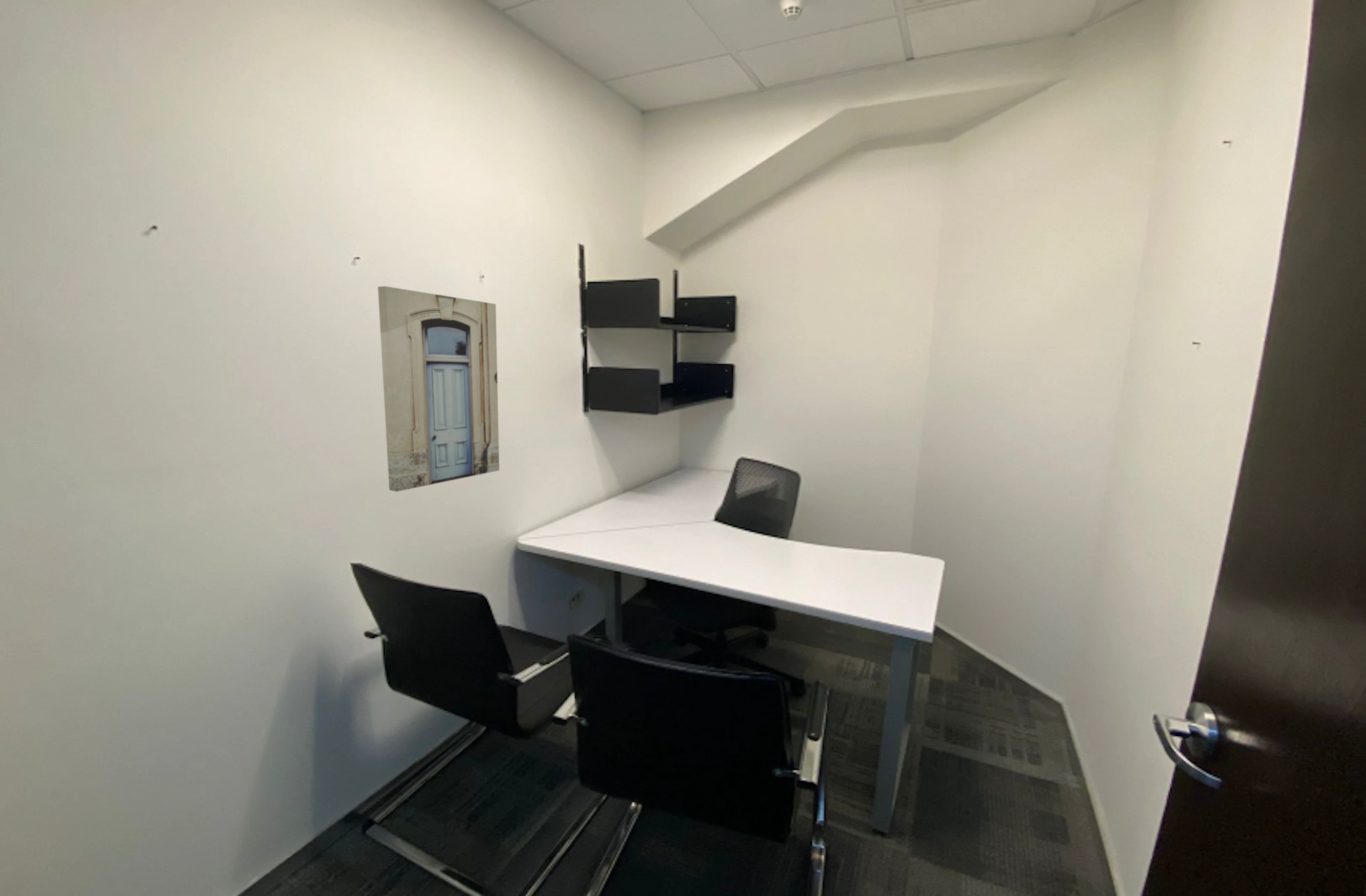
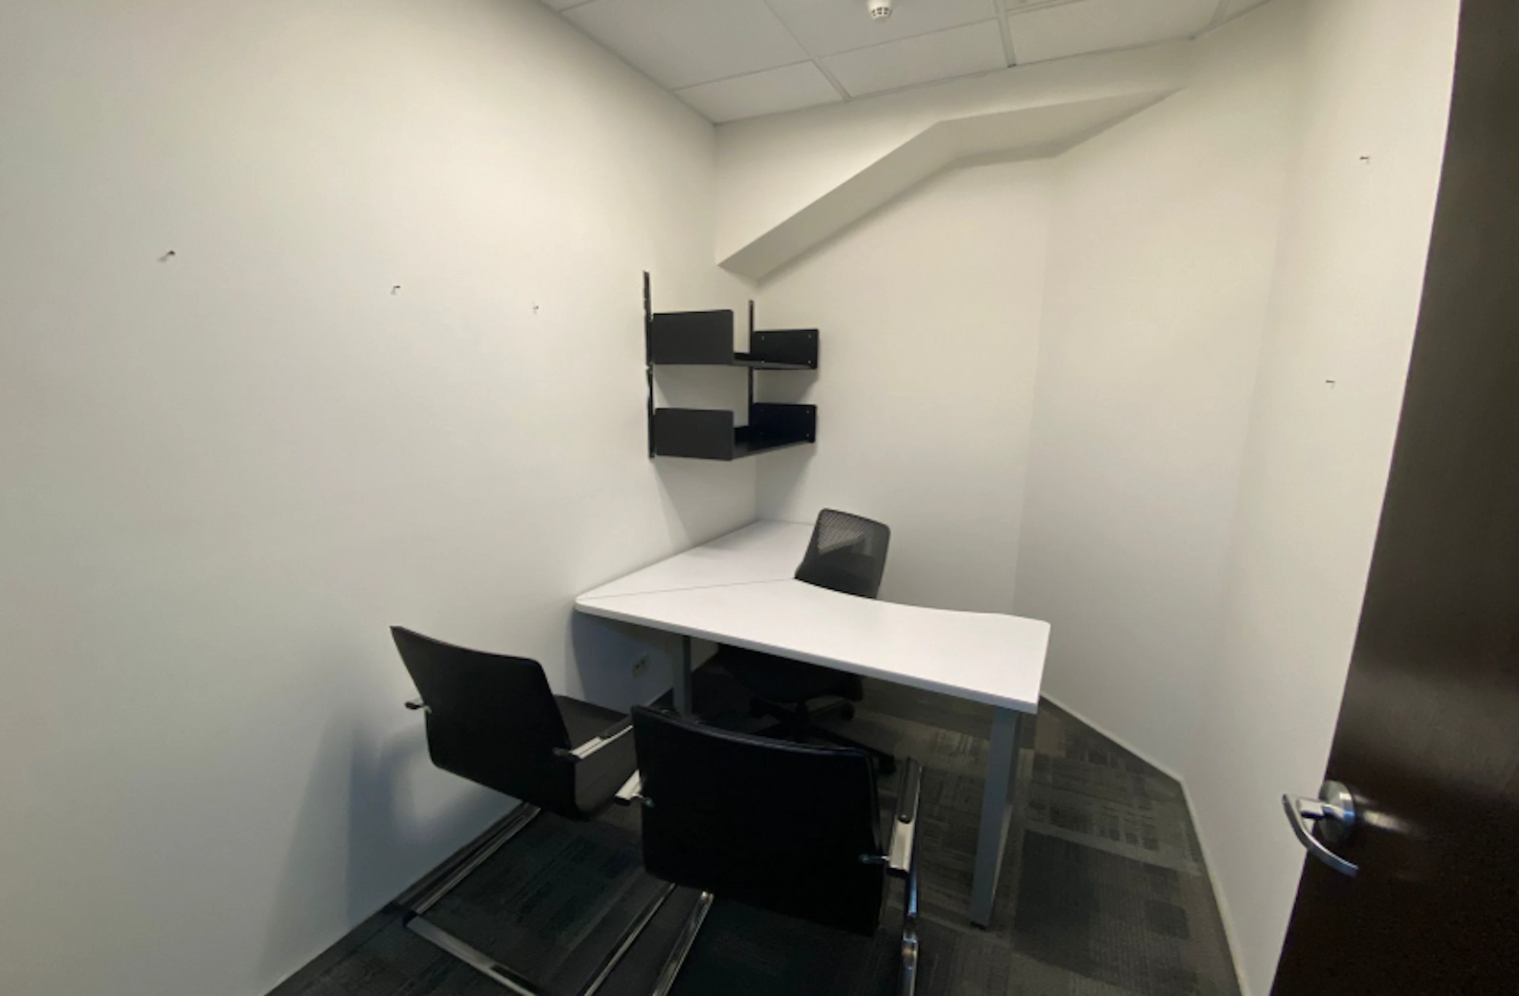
- wall art [377,286,500,492]
